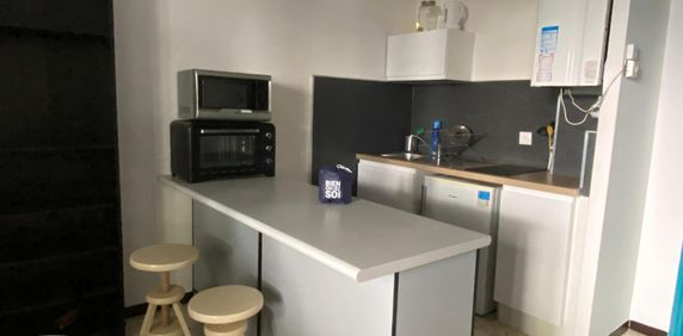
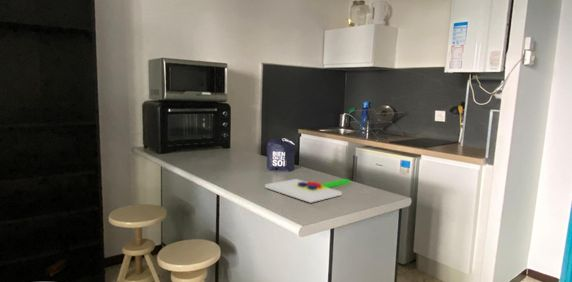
+ chopping board [264,178,351,204]
